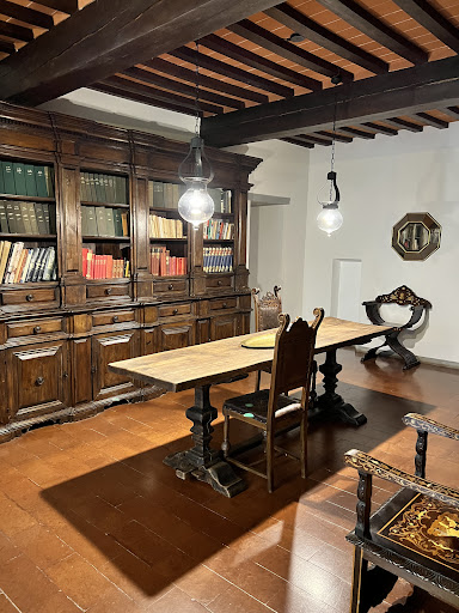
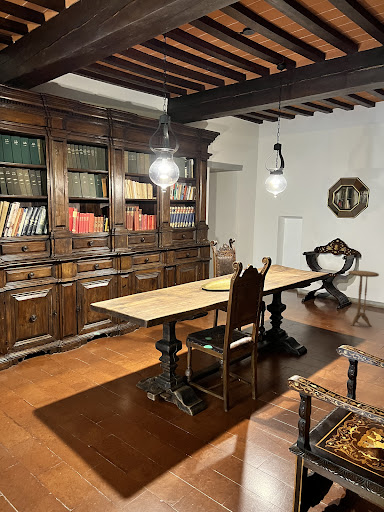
+ side table [347,270,380,328]
